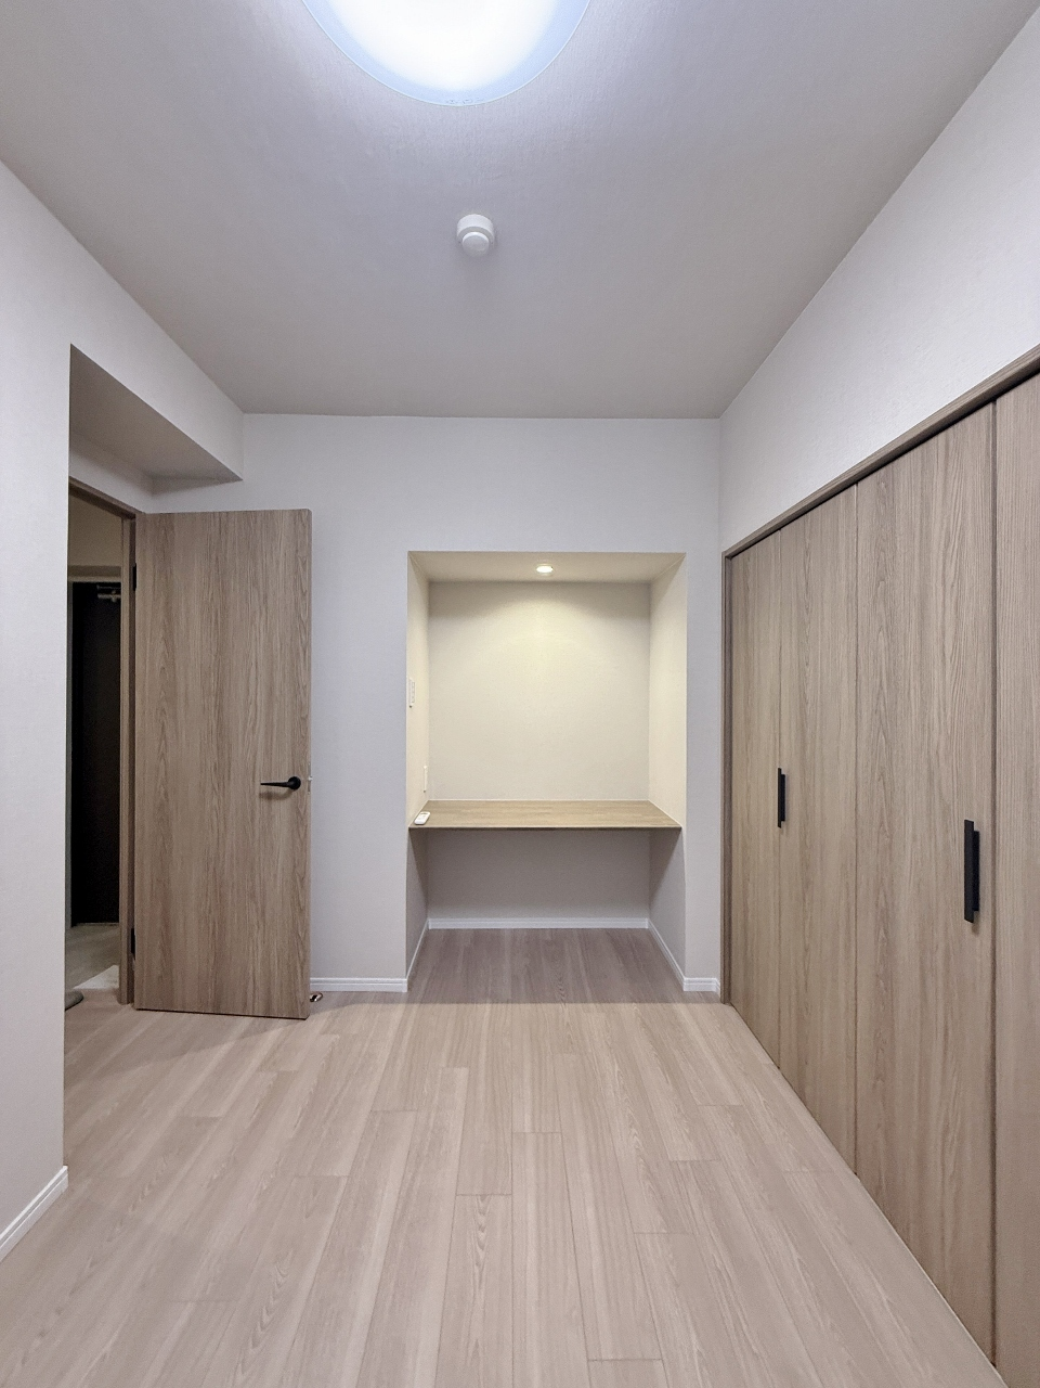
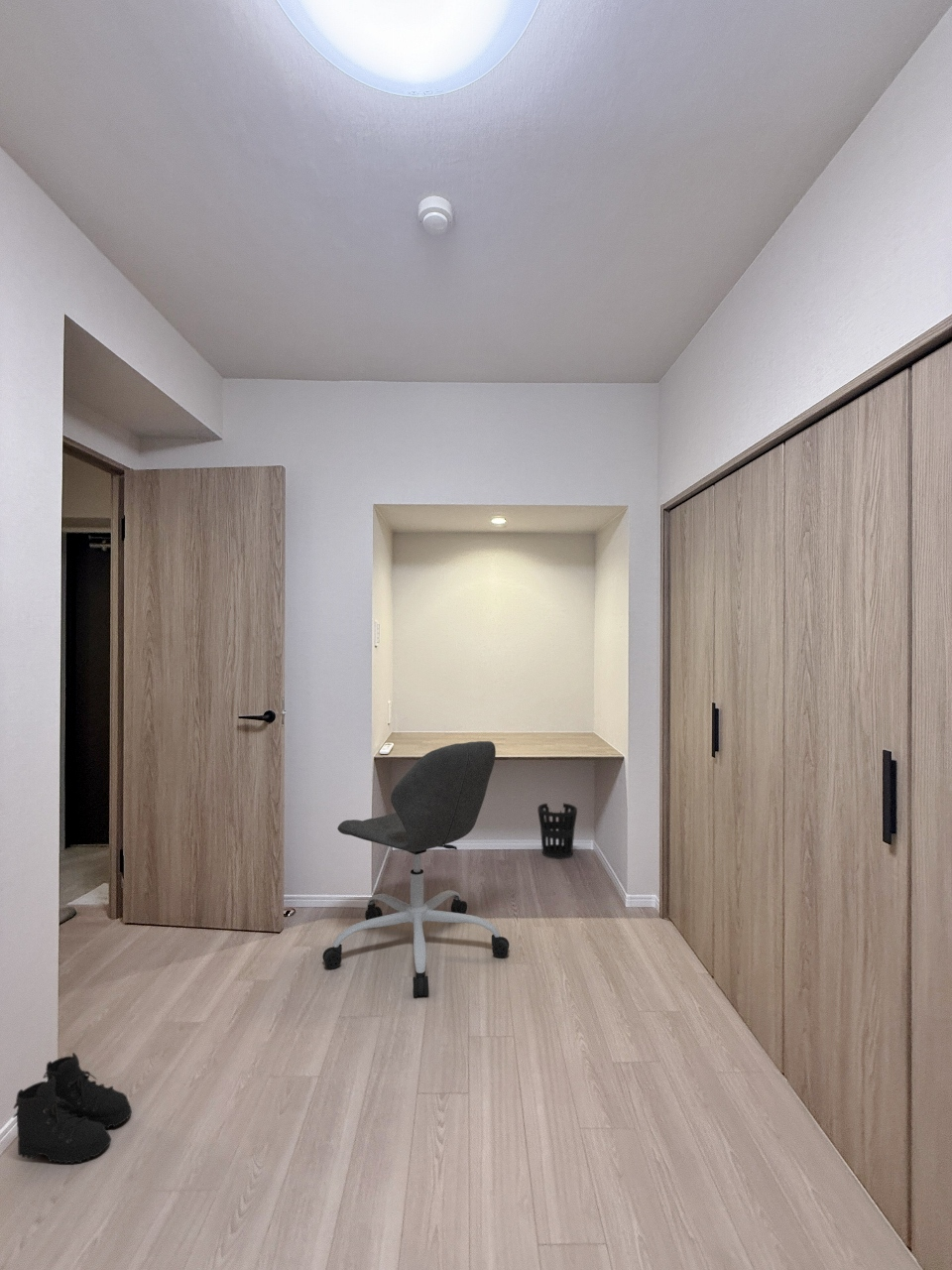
+ wastebasket [536,803,578,860]
+ office chair [321,740,511,998]
+ boots [12,1052,133,1165]
